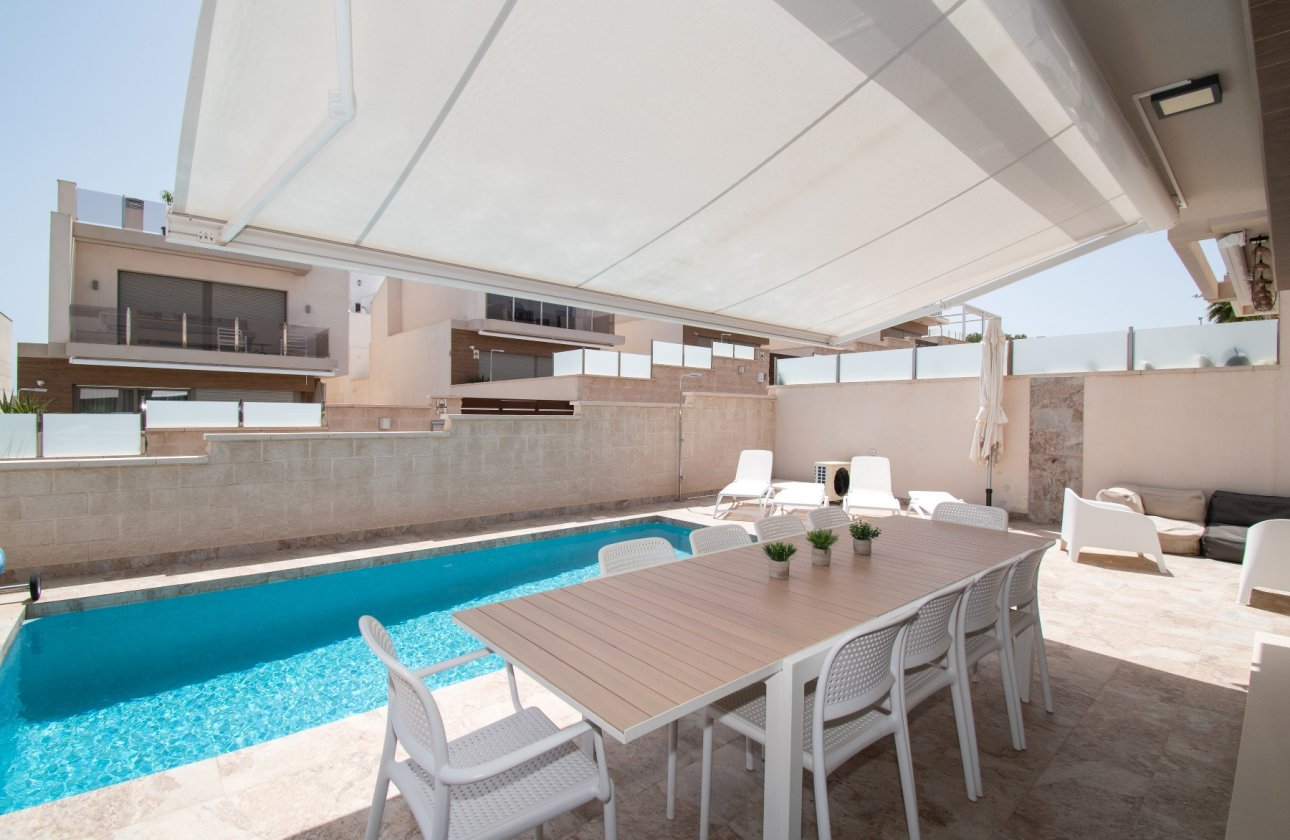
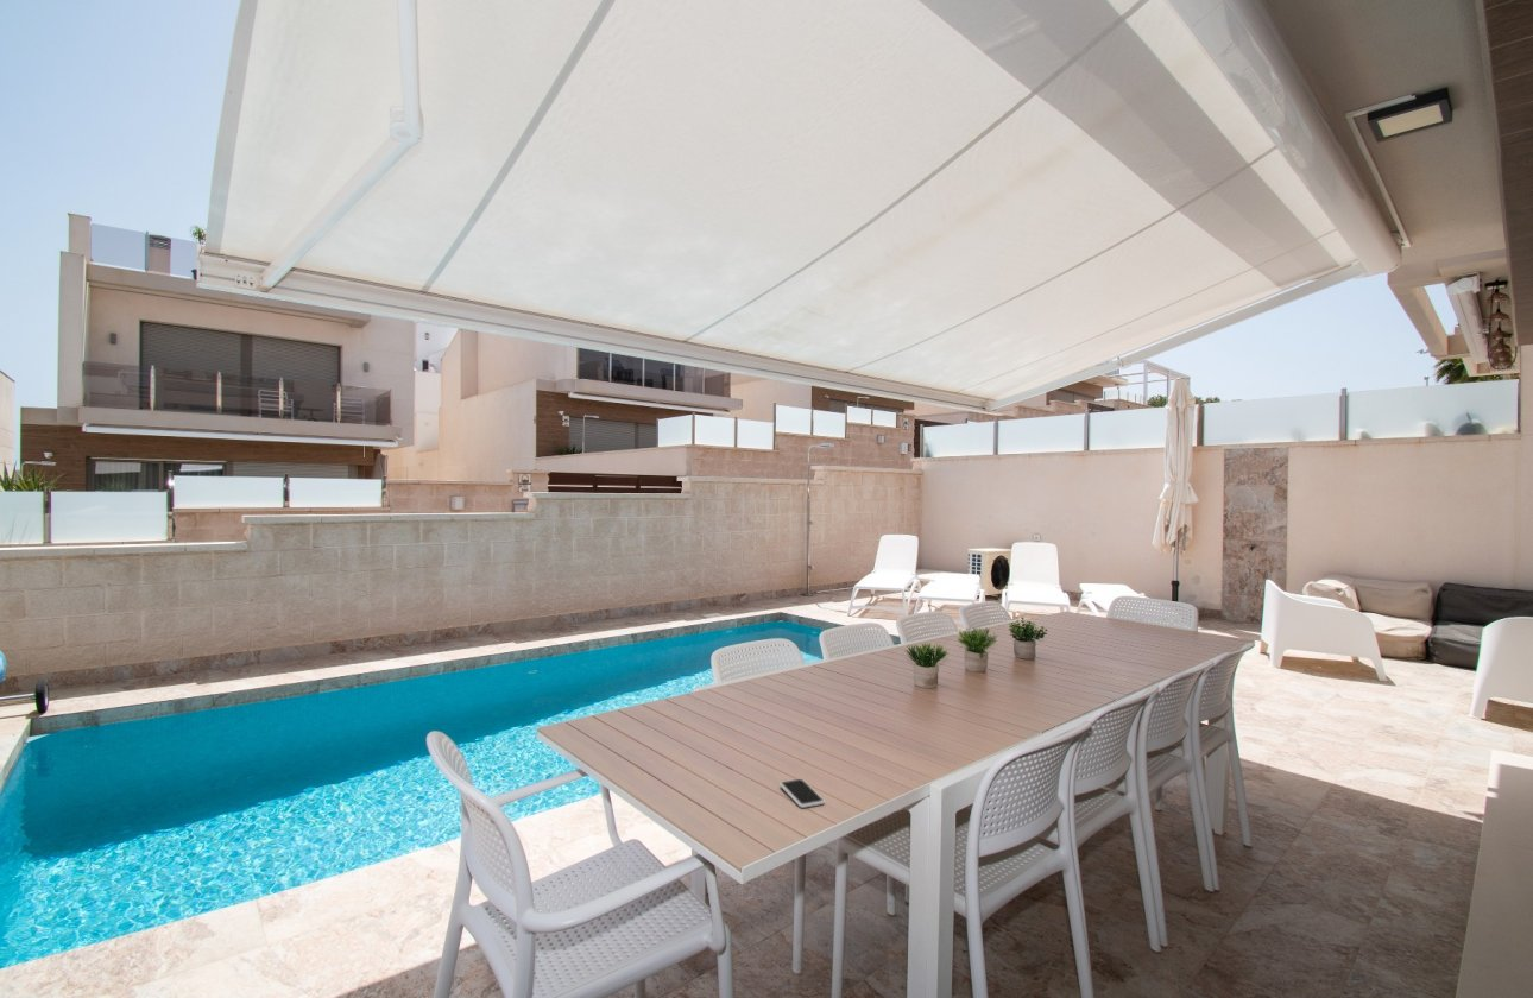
+ smartphone [778,778,826,809]
